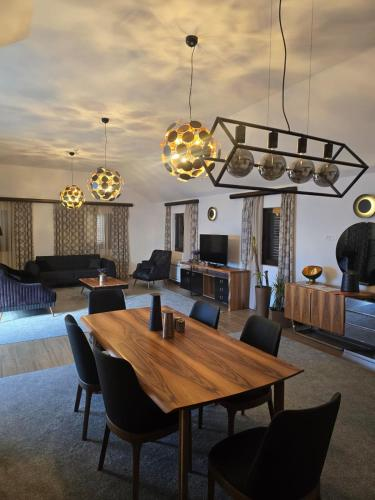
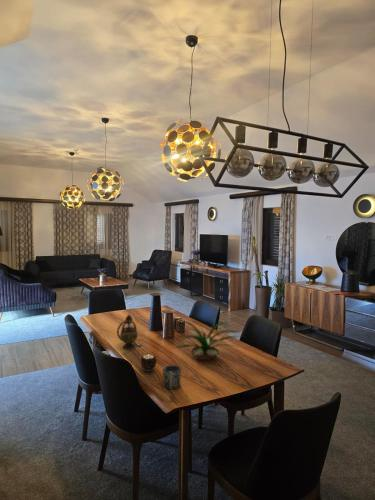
+ plant [173,320,242,361]
+ candle [139,354,158,372]
+ cup [162,364,182,390]
+ teapot [116,313,143,350]
